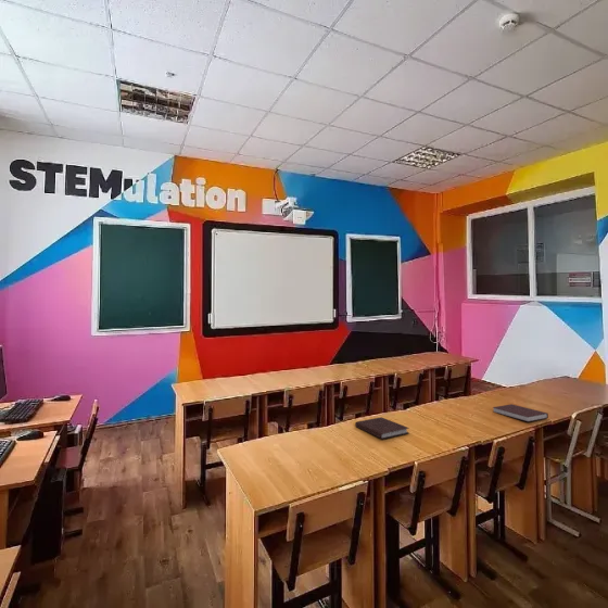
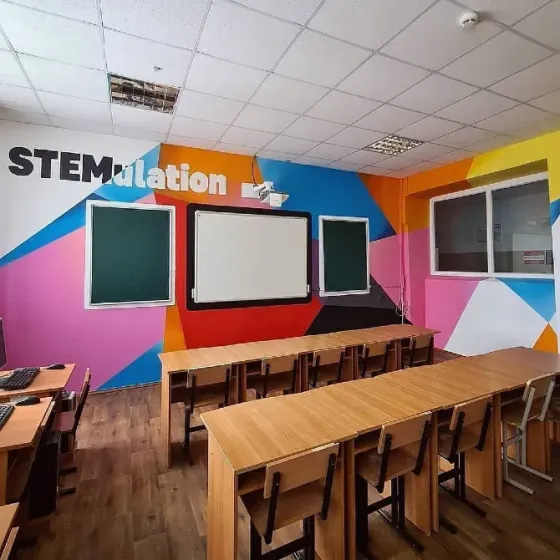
- notebook [354,416,410,440]
- notebook [492,403,549,422]
